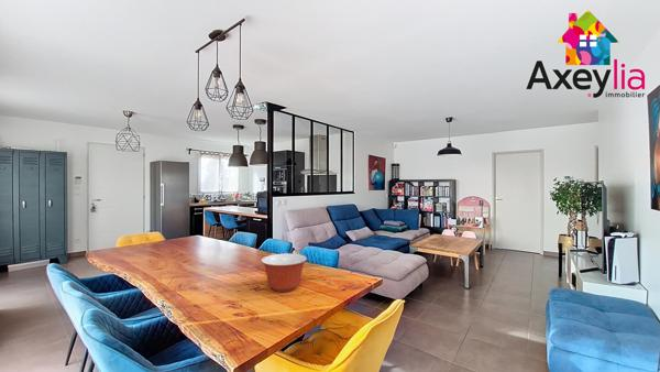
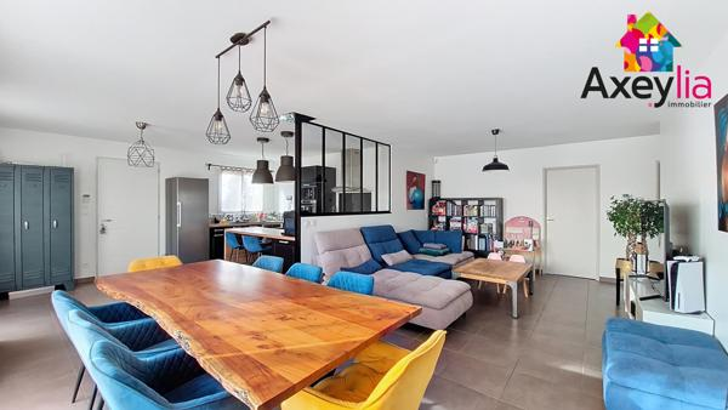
- mixing bowl [260,252,308,293]
